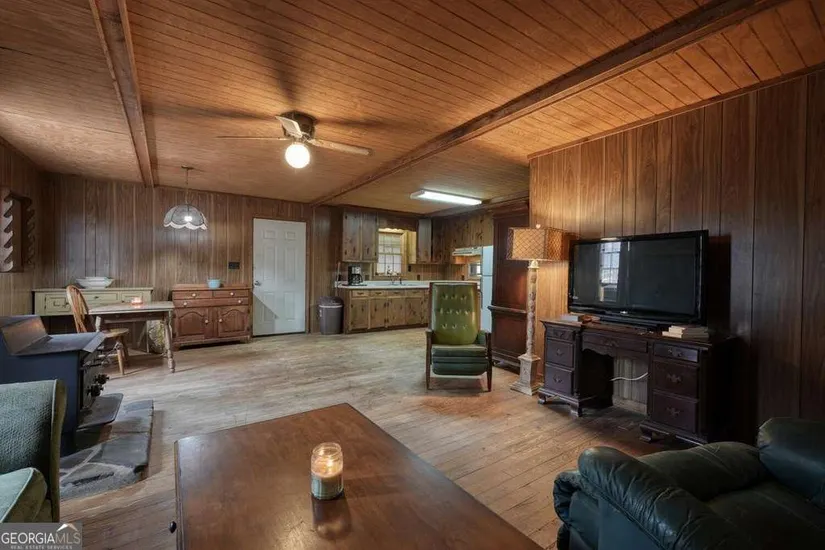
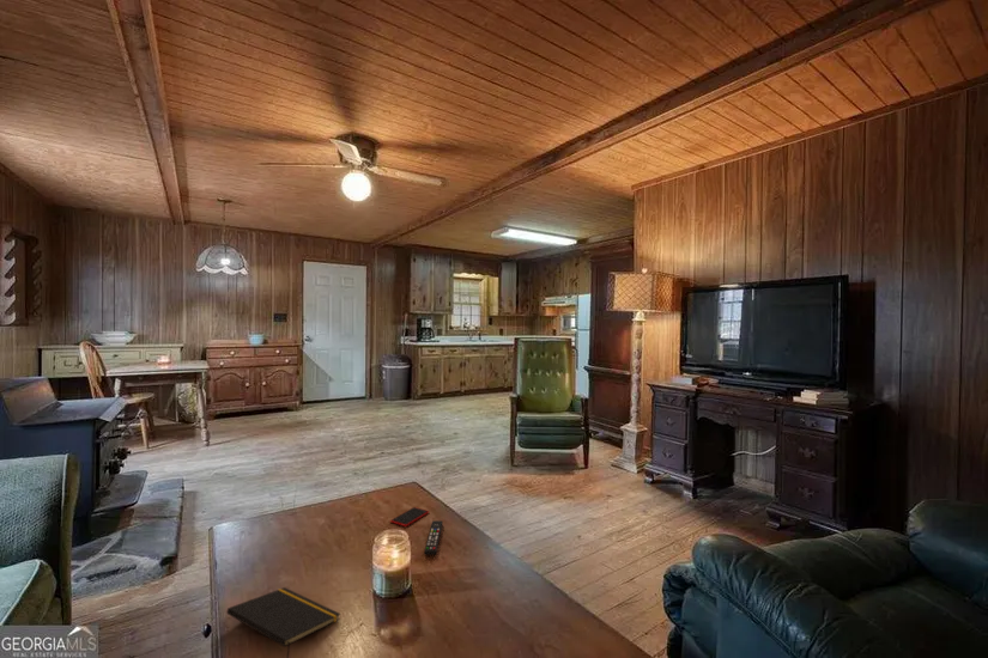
+ notepad [225,586,341,658]
+ remote control [423,519,444,556]
+ smartphone [389,506,431,528]
